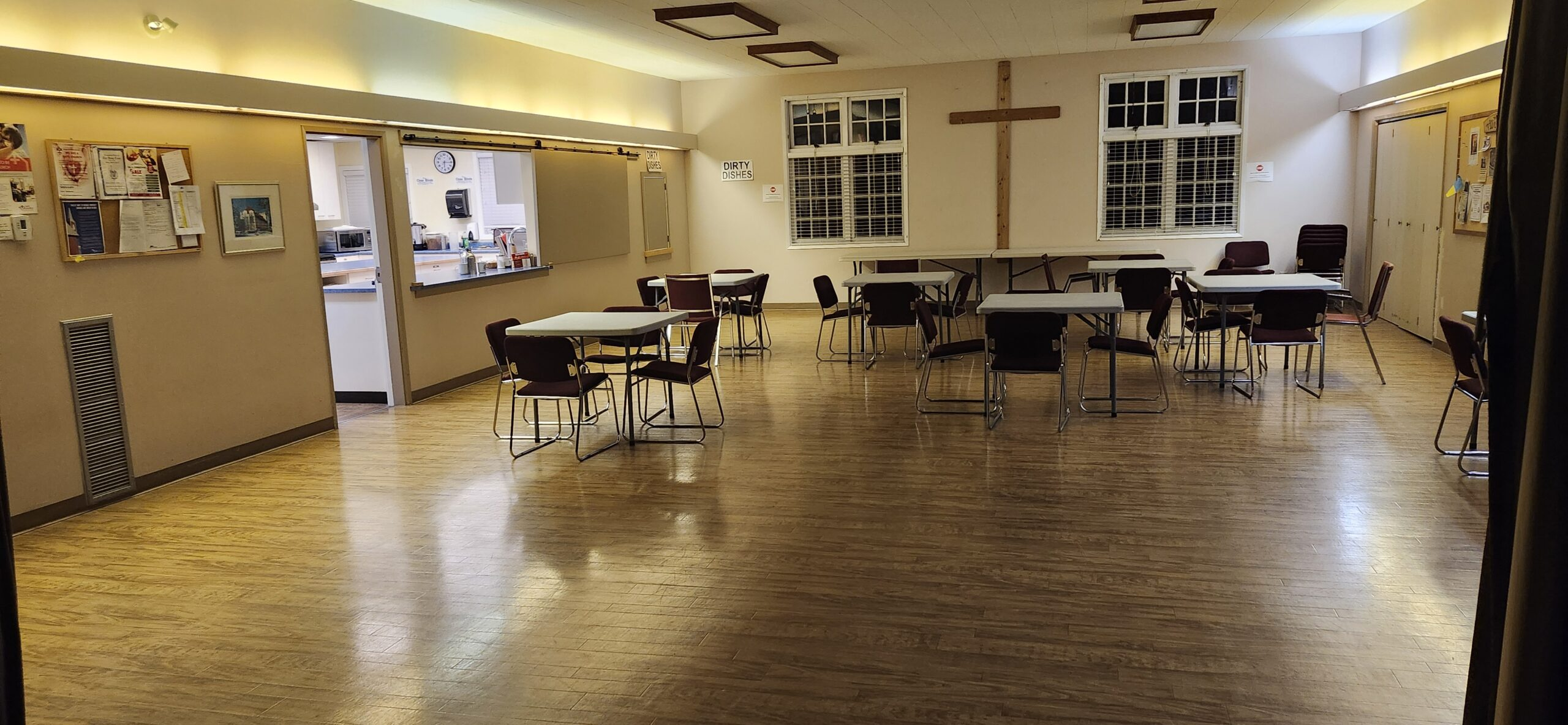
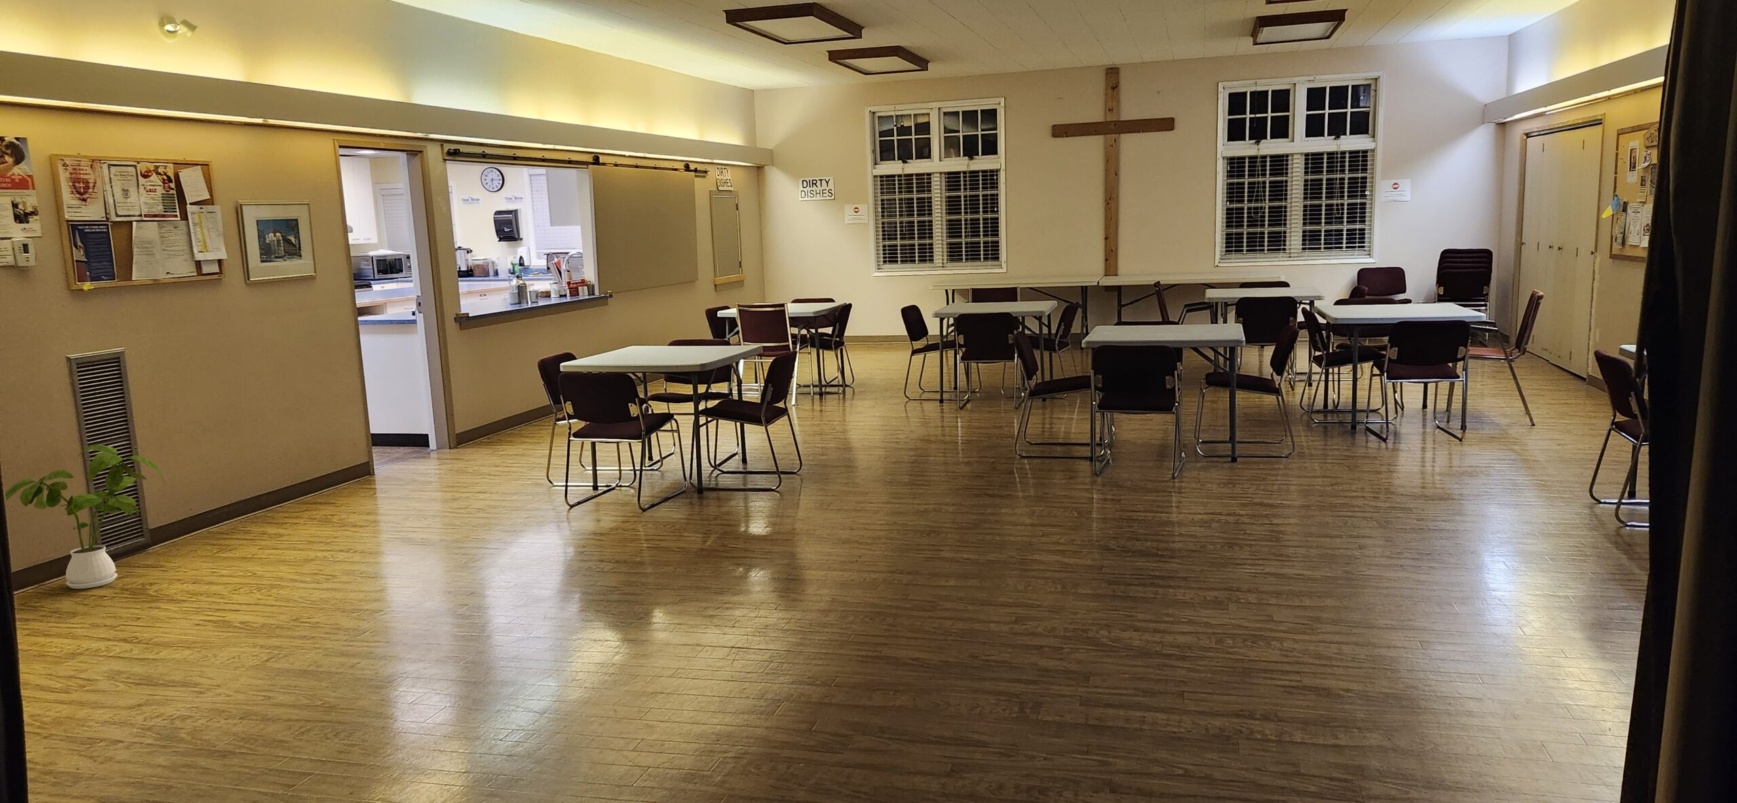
+ house plant [4,444,166,589]
